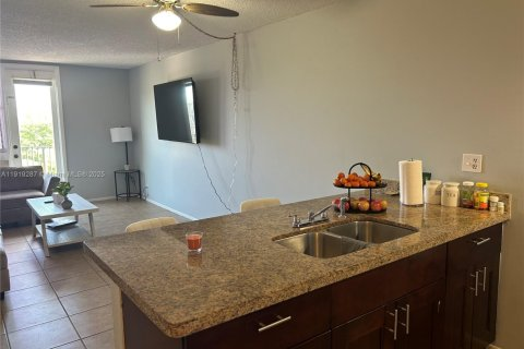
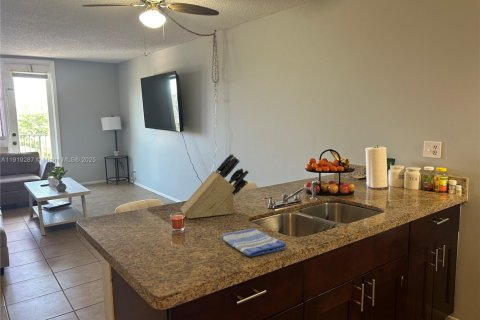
+ knife block [179,153,250,219]
+ dish towel [220,227,287,258]
